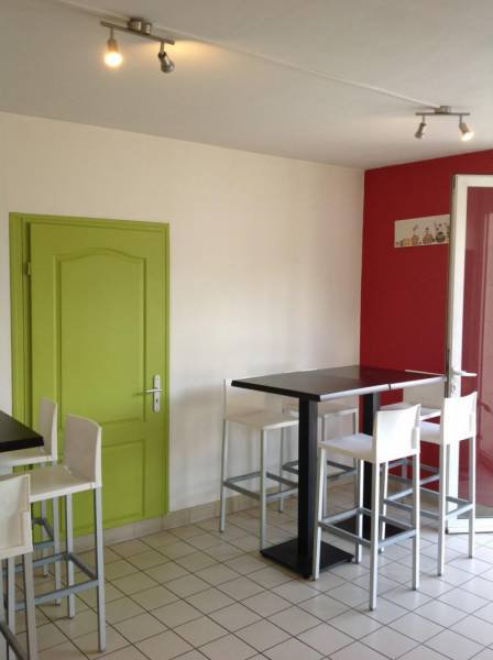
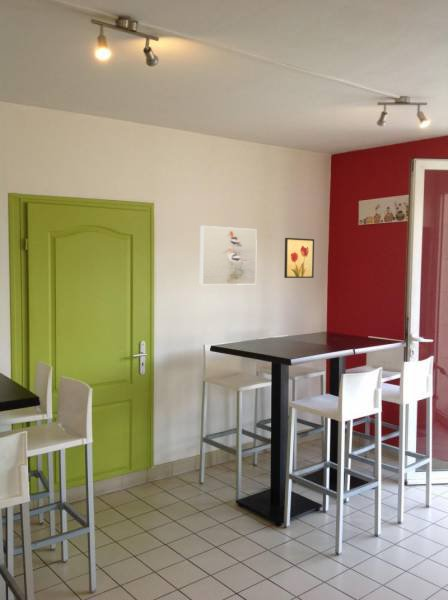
+ wall art [283,237,315,279]
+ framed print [199,225,258,286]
